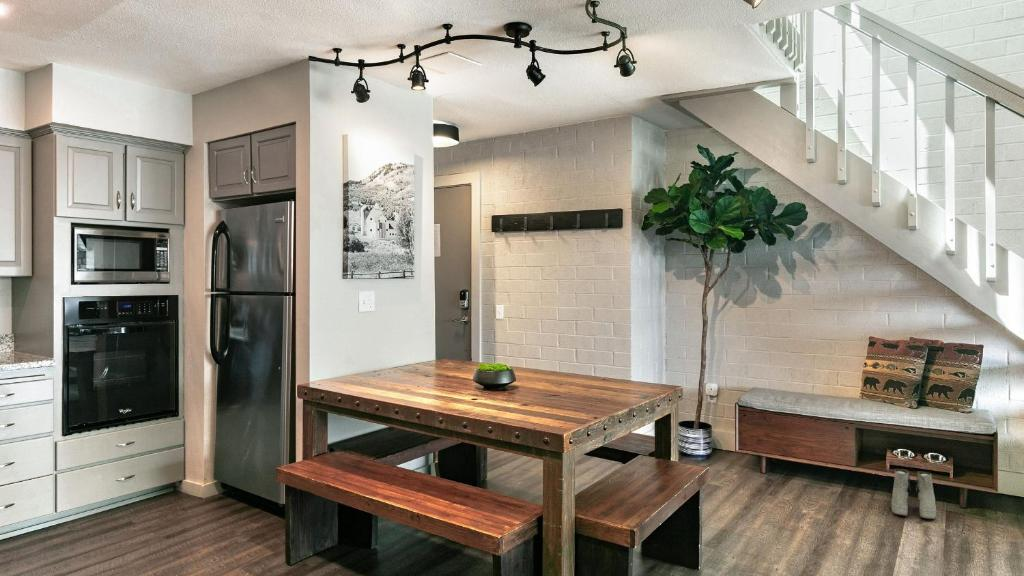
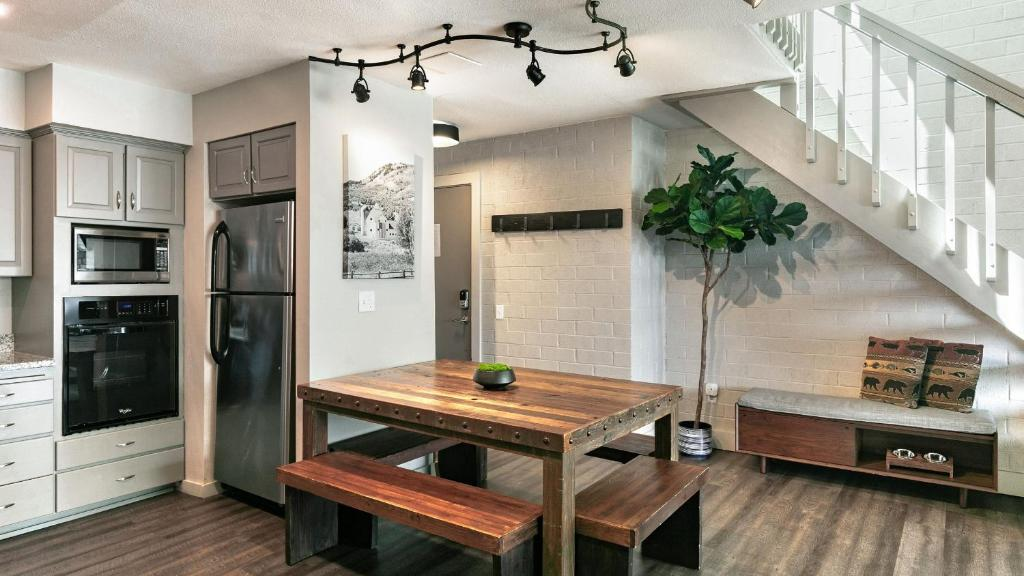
- boots [891,468,937,520]
